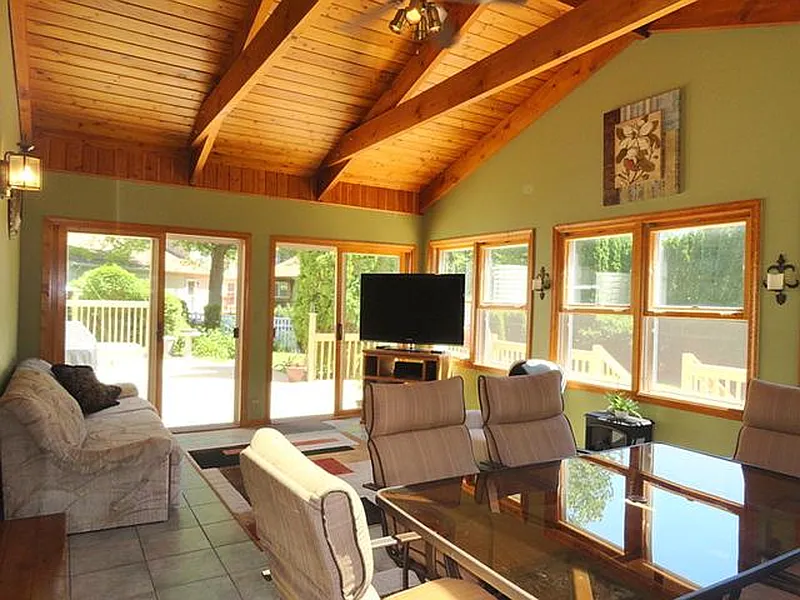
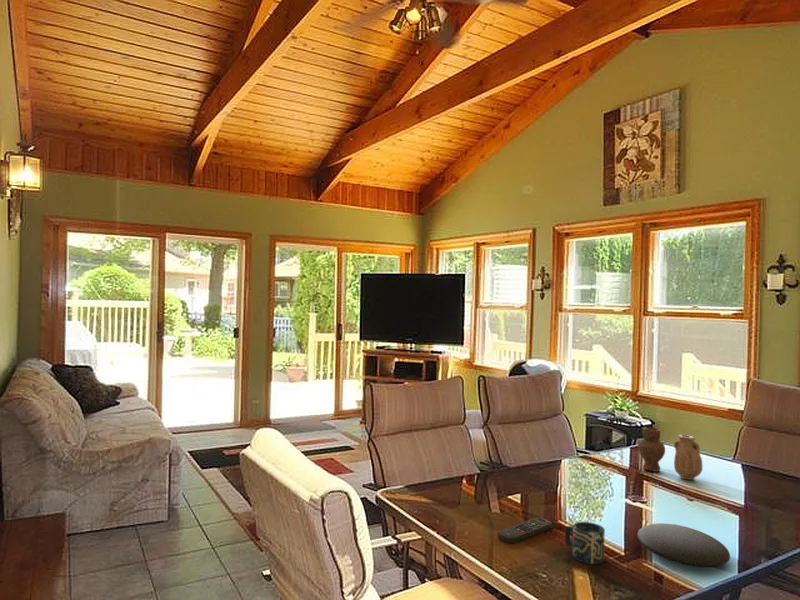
+ cup [564,521,606,565]
+ plate [636,523,731,568]
+ vase [637,426,704,481]
+ remote control [496,517,554,544]
